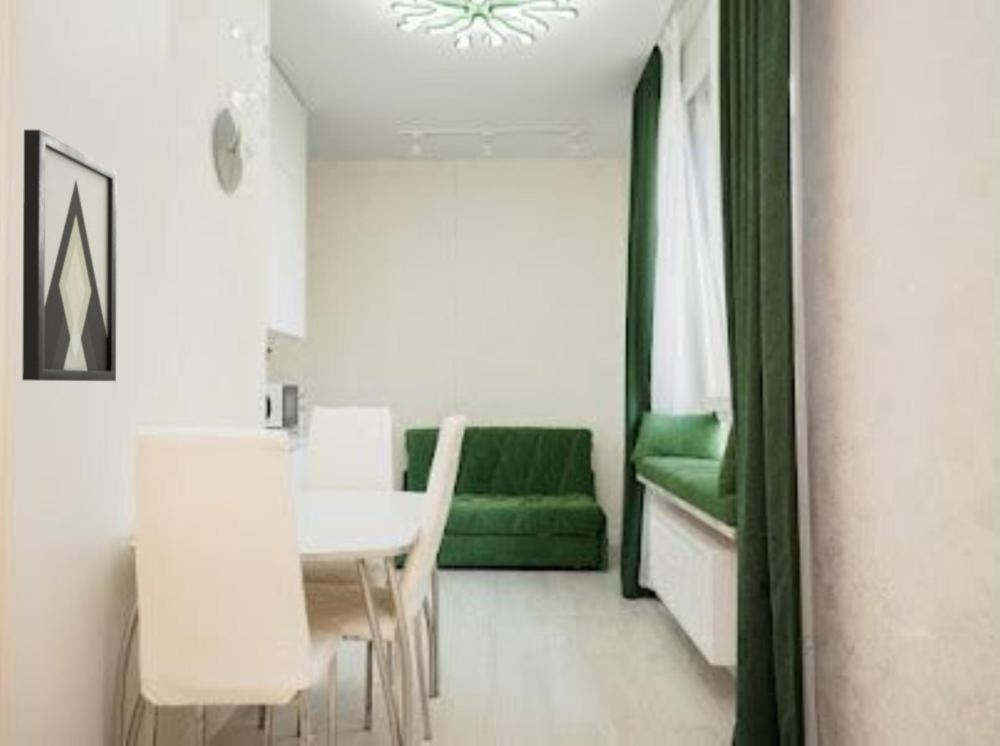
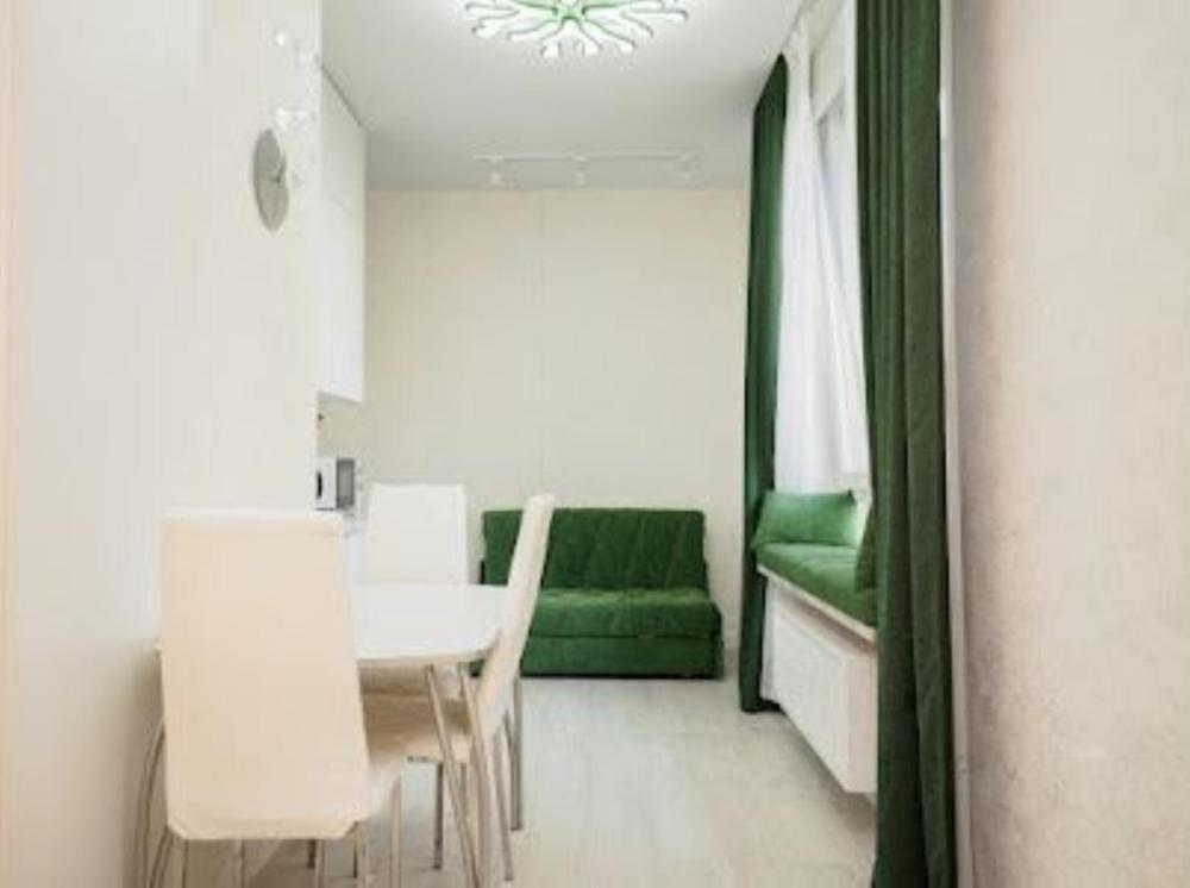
- wall art [21,129,118,382]
